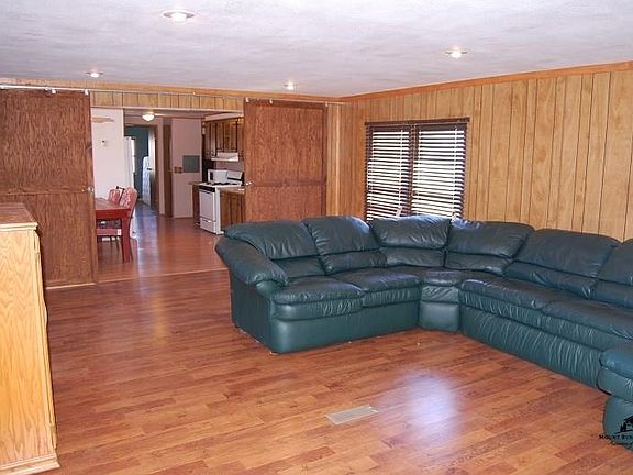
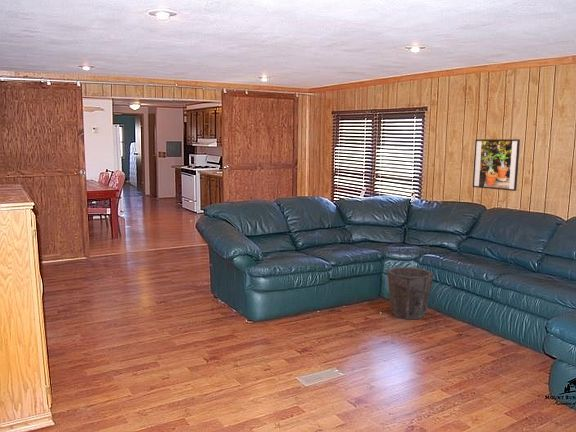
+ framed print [472,138,521,192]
+ waste bin [386,266,435,320]
